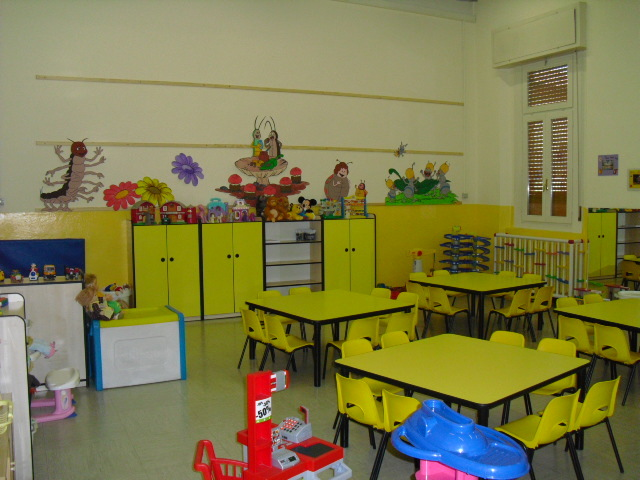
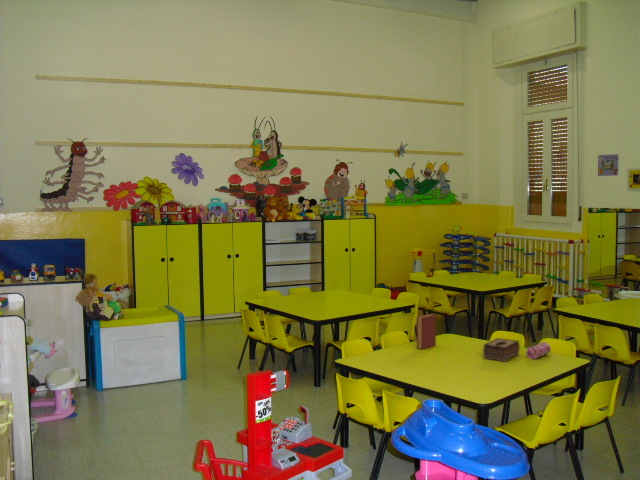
+ pencil case [525,341,552,360]
+ tissue box [482,337,521,363]
+ book [416,313,437,351]
